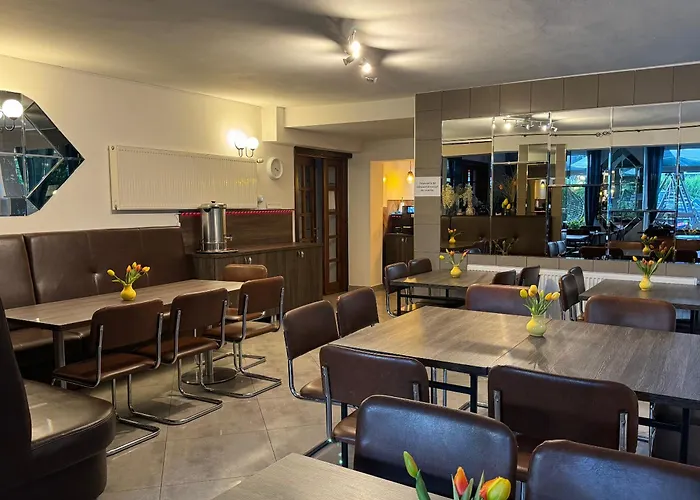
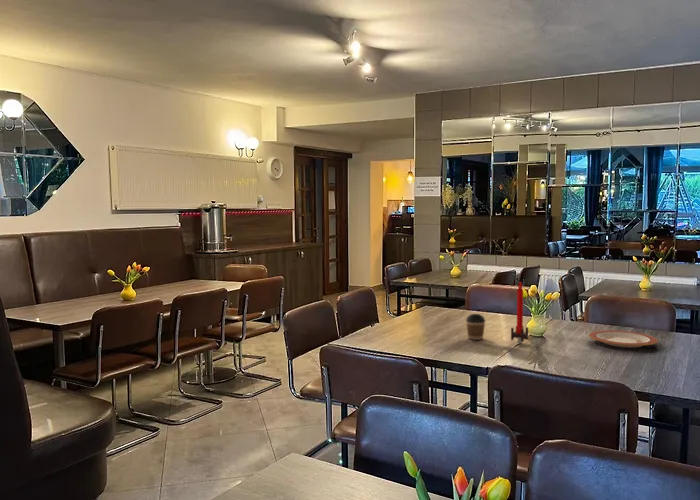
+ plate [588,330,659,348]
+ coffee cup [465,313,487,341]
+ candle [510,281,529,345]
